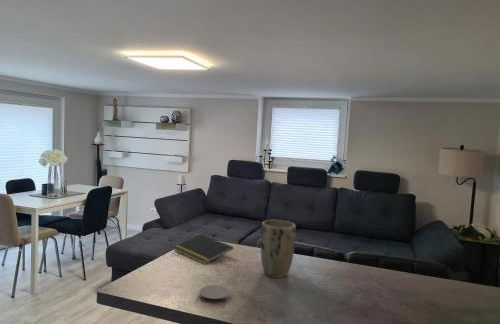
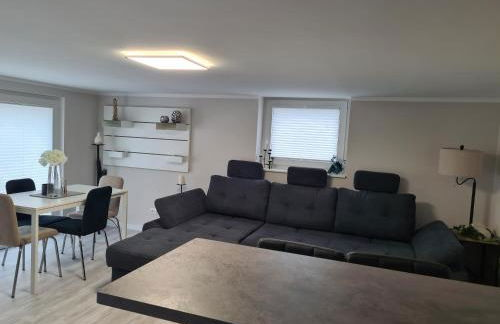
- coaster [198,284,231,304]
- plant pot [259,219,297,279]
- notepad [172,233,234,265]
